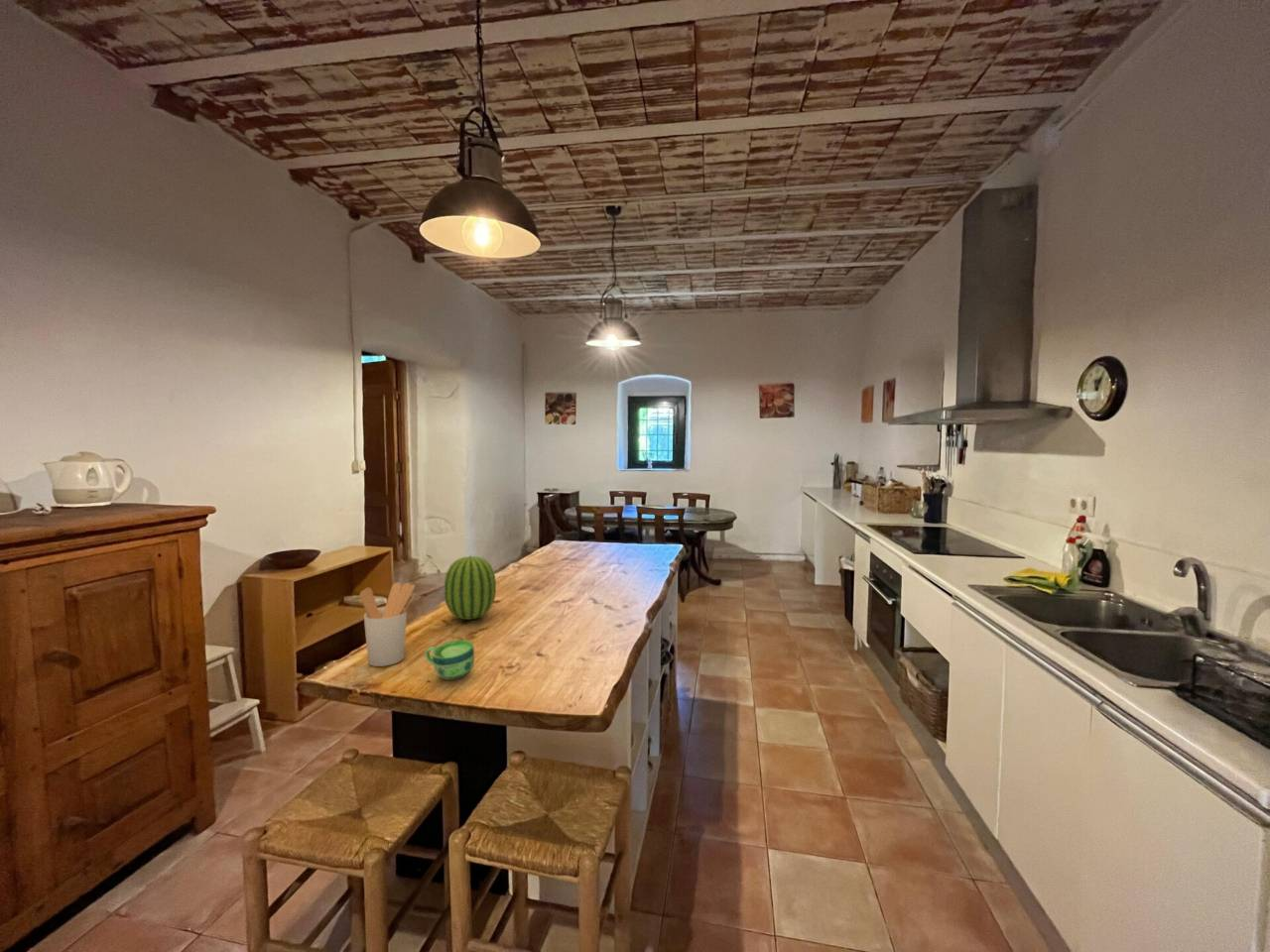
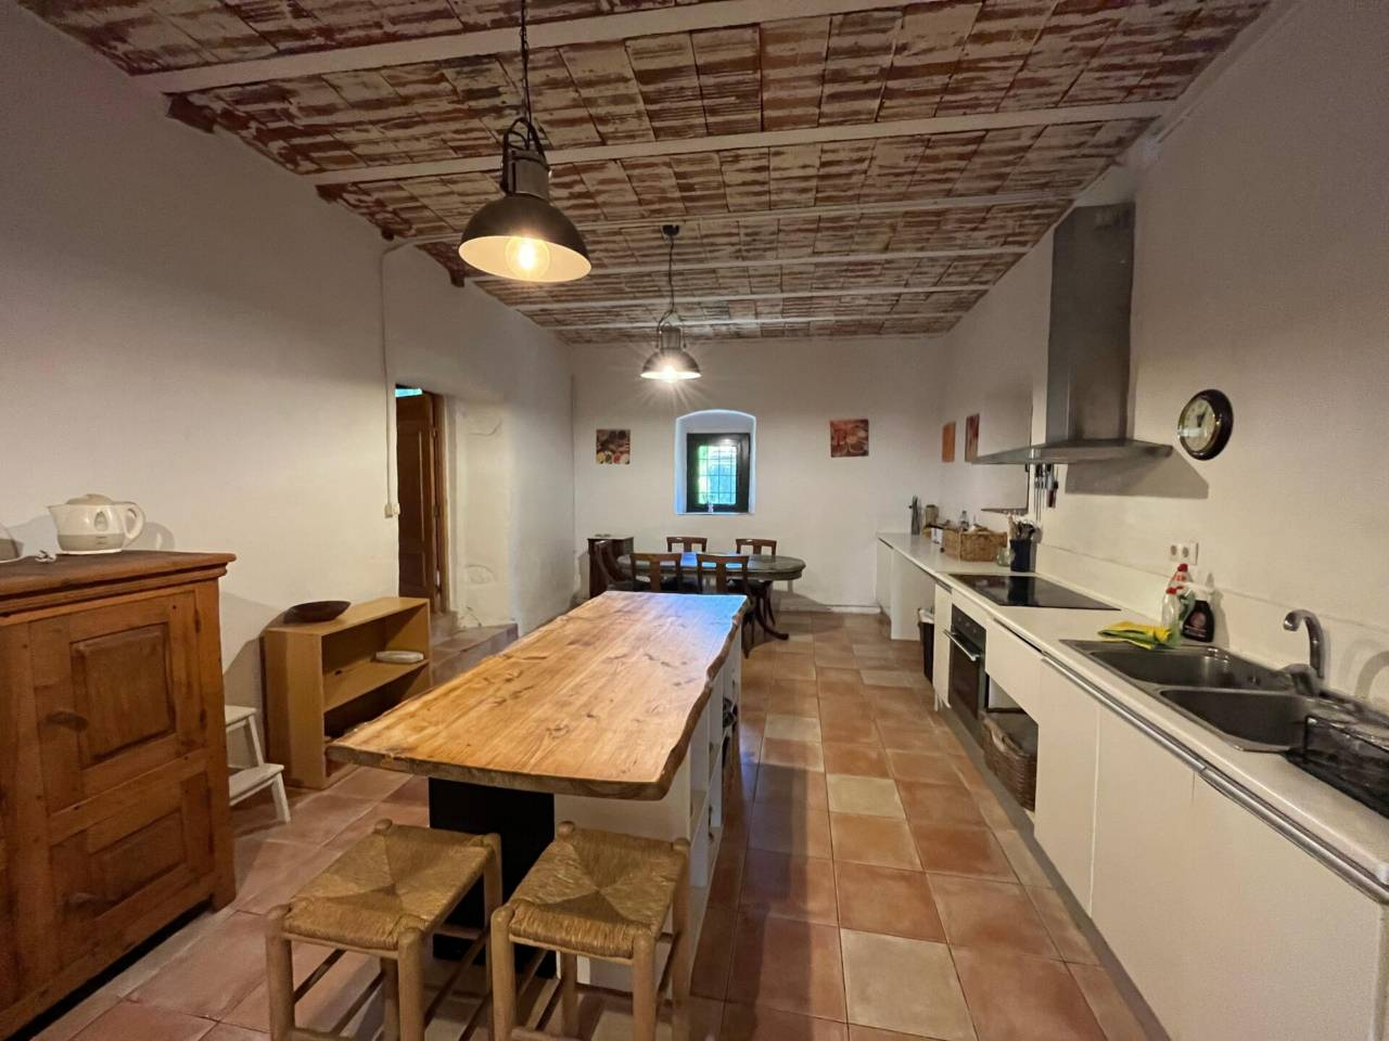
- fruit [444,553,497,621]
- cup [424,639,475,681]
- utensil holder [358,581,416,667]
